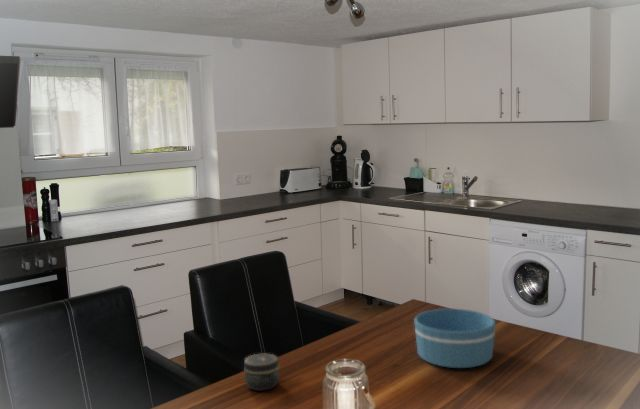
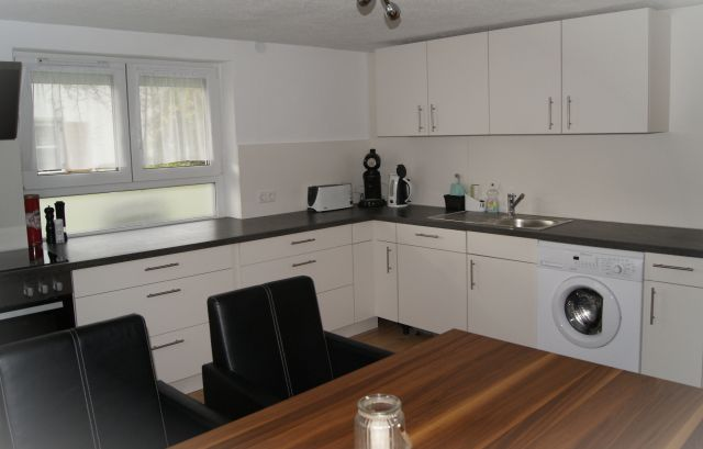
- jar [243,353,280,392]
- bowl [413,308,497,369]
